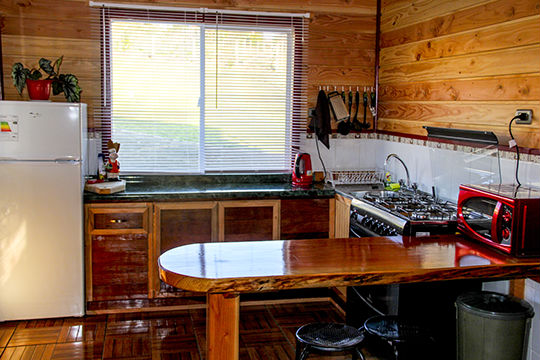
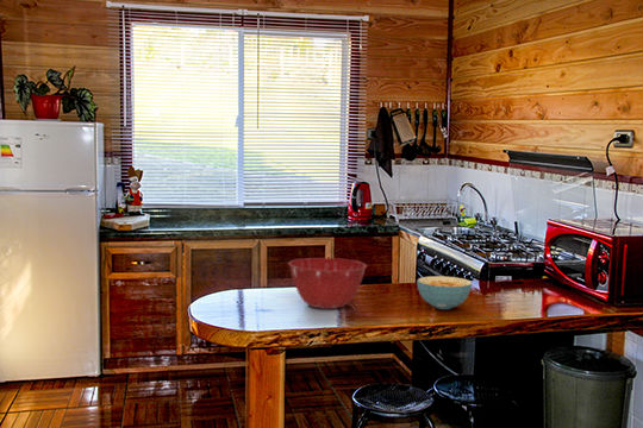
+ mixing bowl [287,257,368,310]
+ cereal bowl [416,275,473,310]
